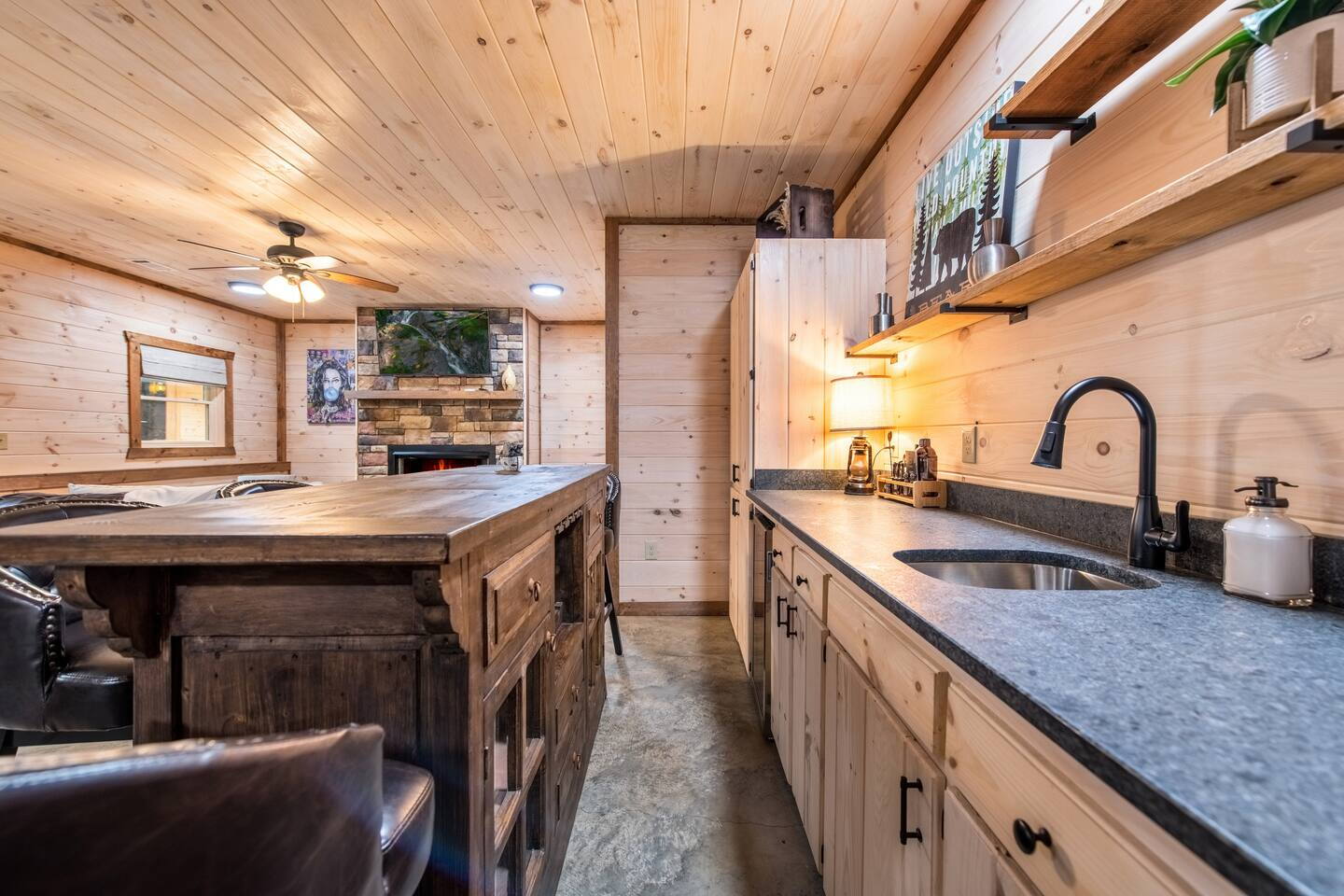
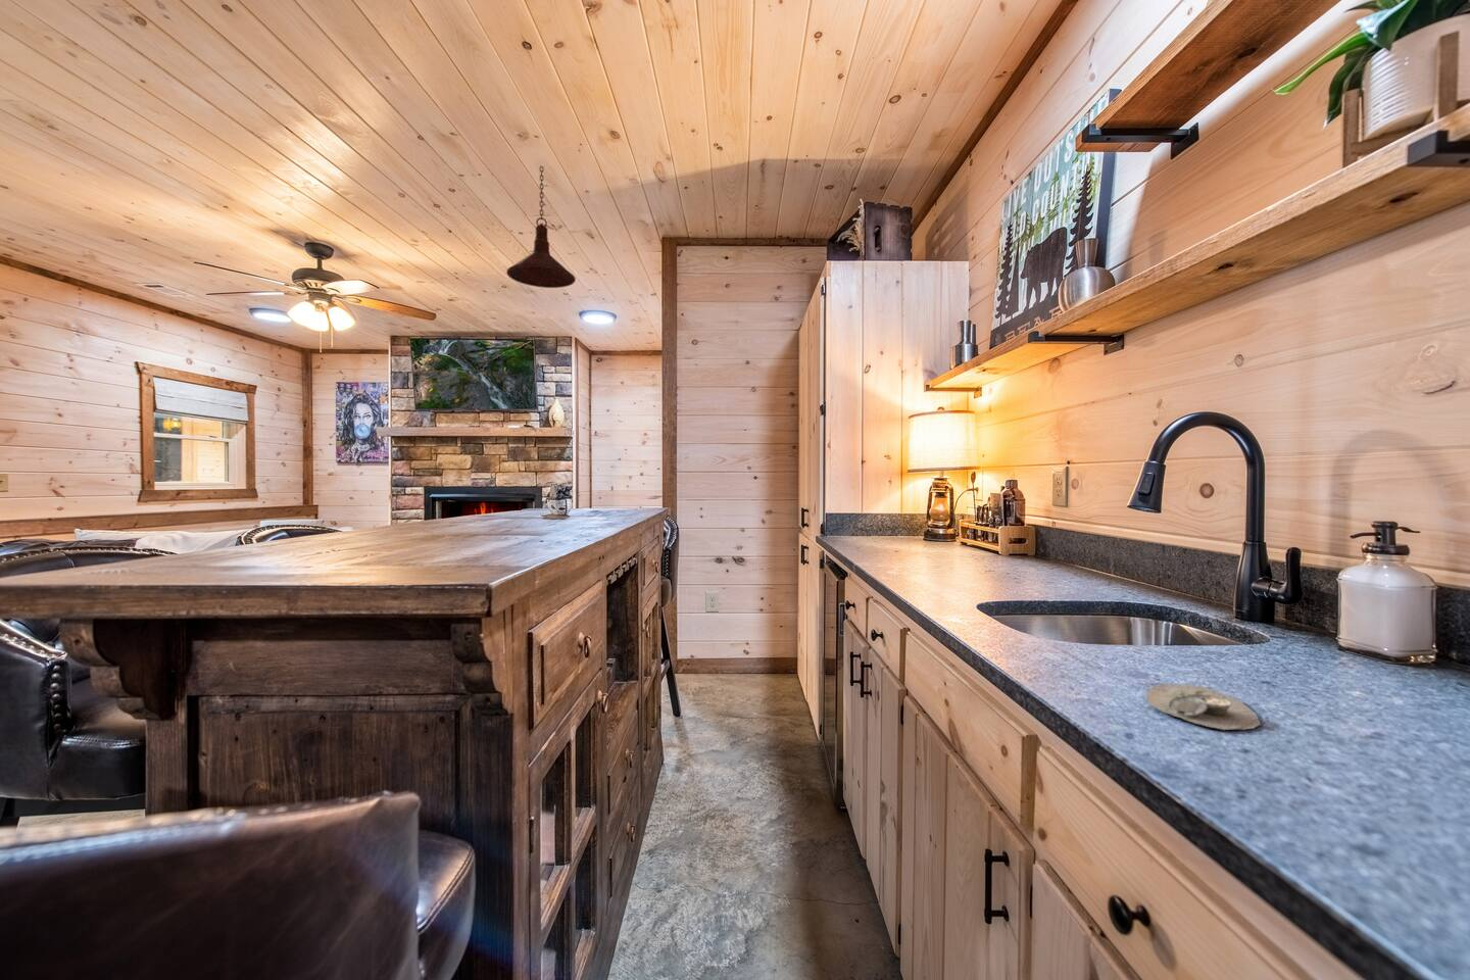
+ pendant light [505,165,576,289]
+ soap dish [1146,682,1262,731]
